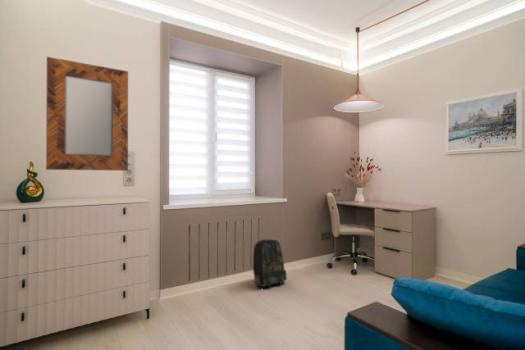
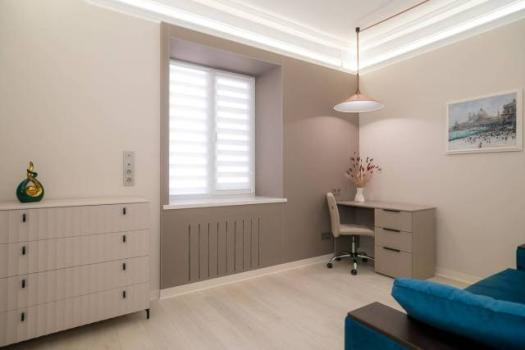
- home mirror [45,56,129,172]
- backpack [252,238,288,288]
